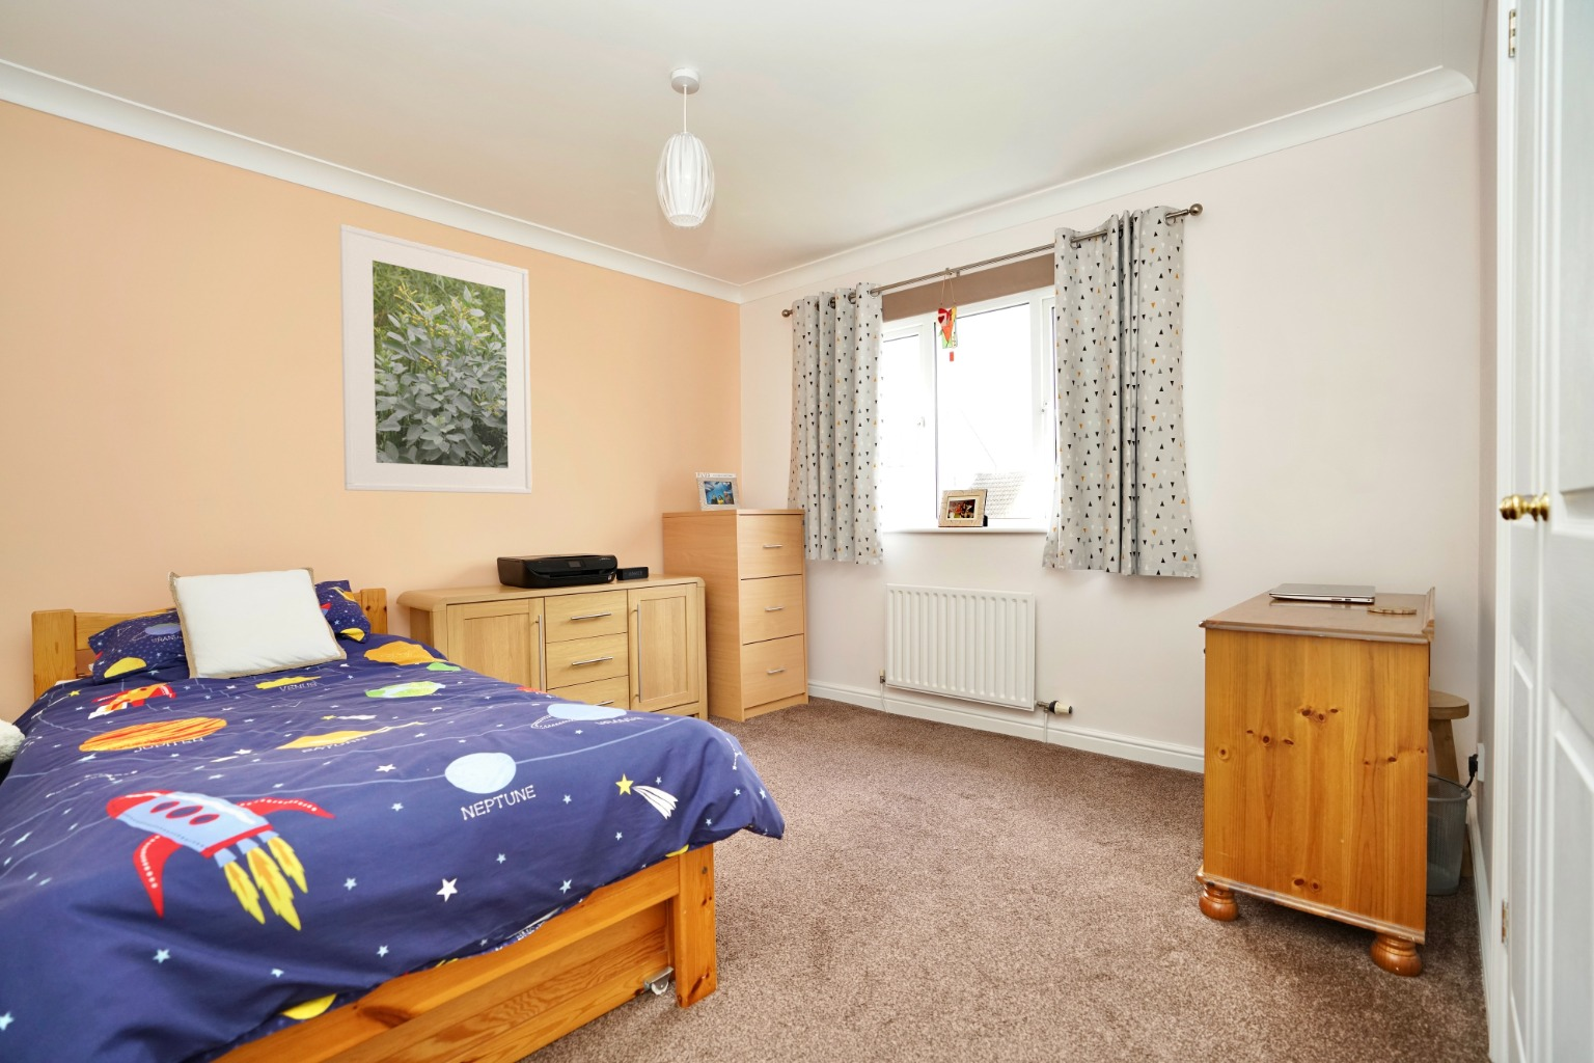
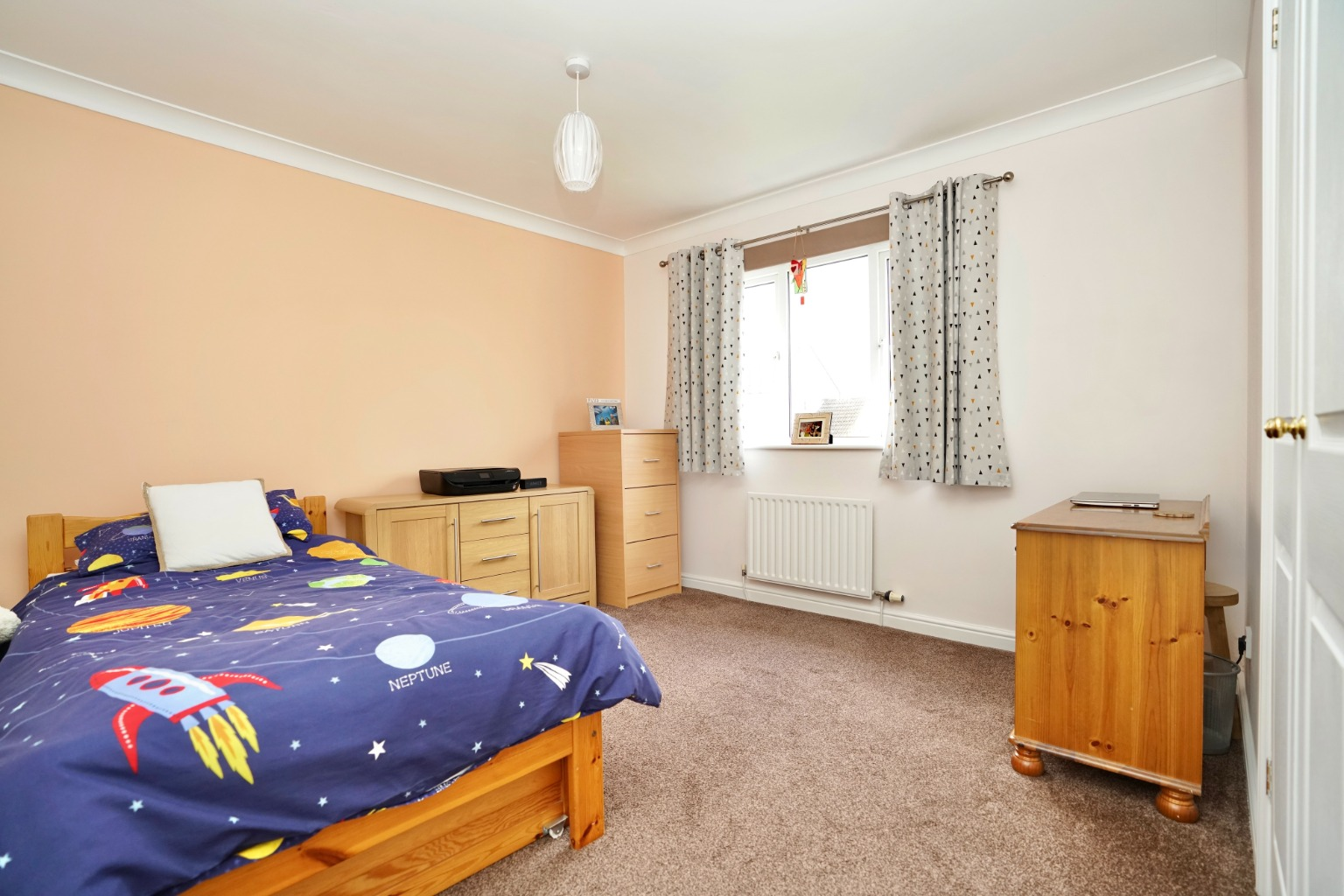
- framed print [338,223,534,495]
